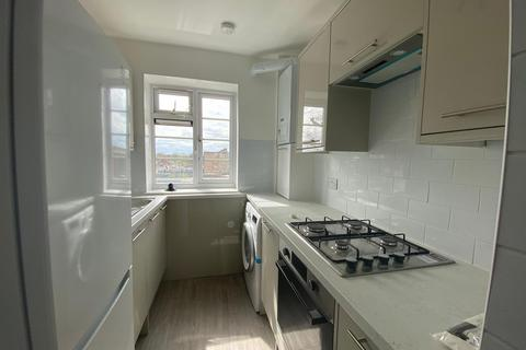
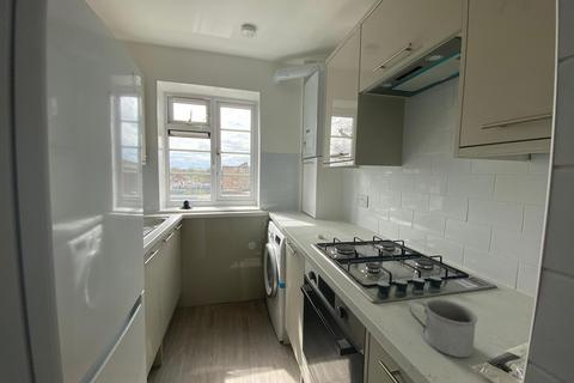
+ mug [408,298,478,358]
